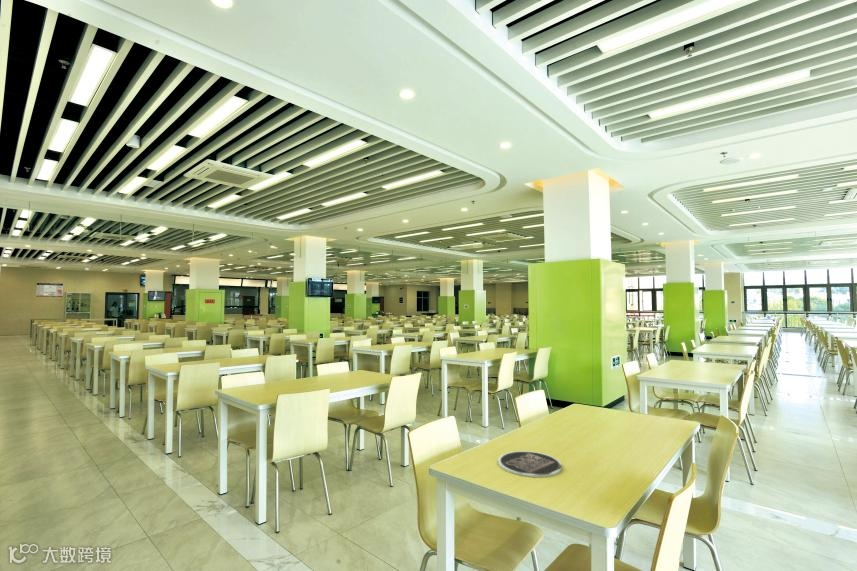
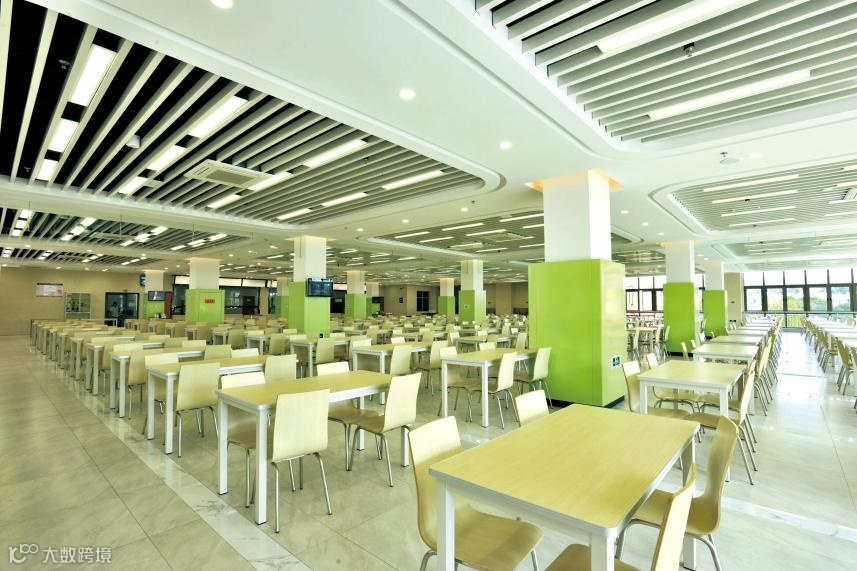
- plate [497,450,563,478]
